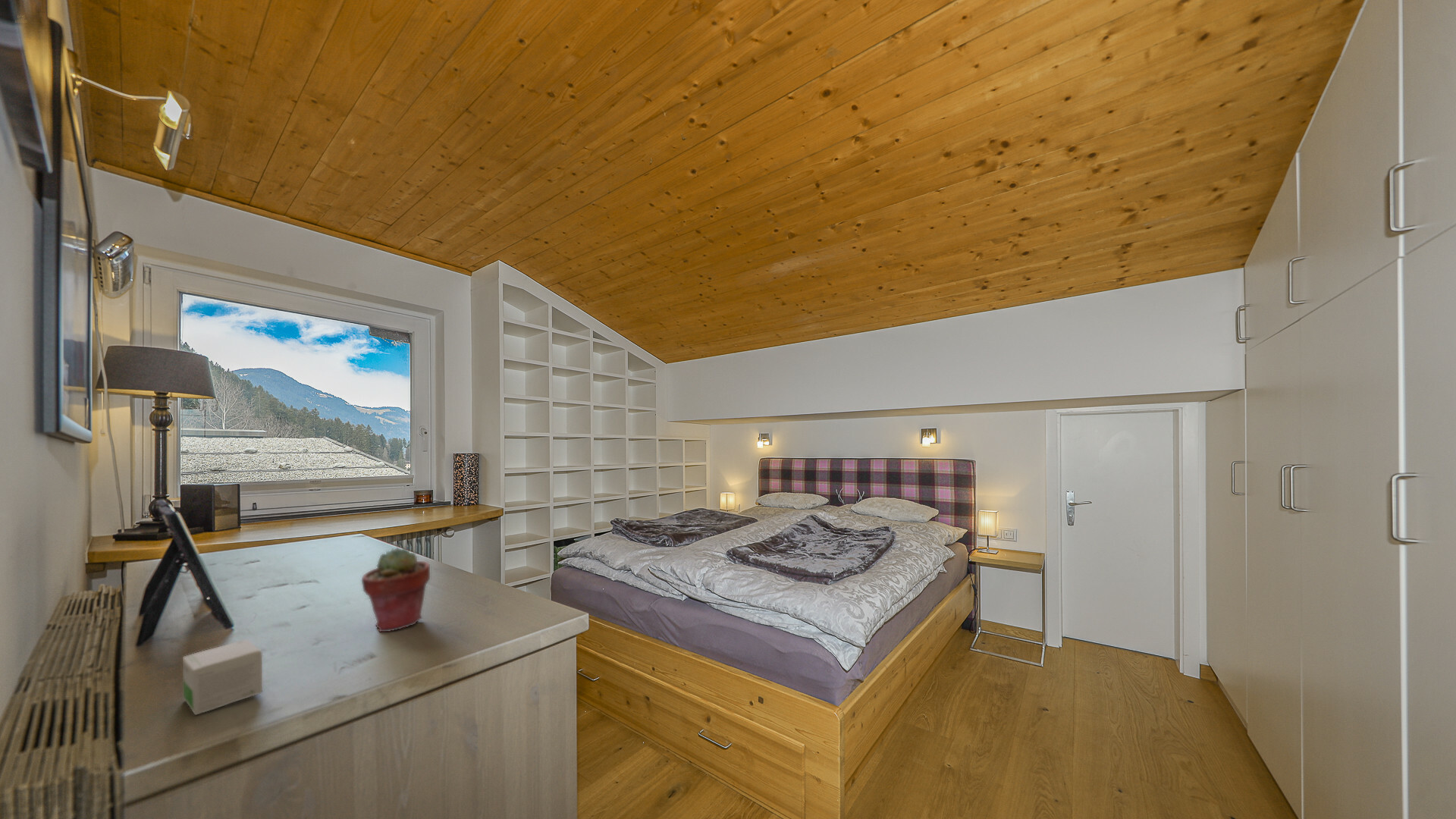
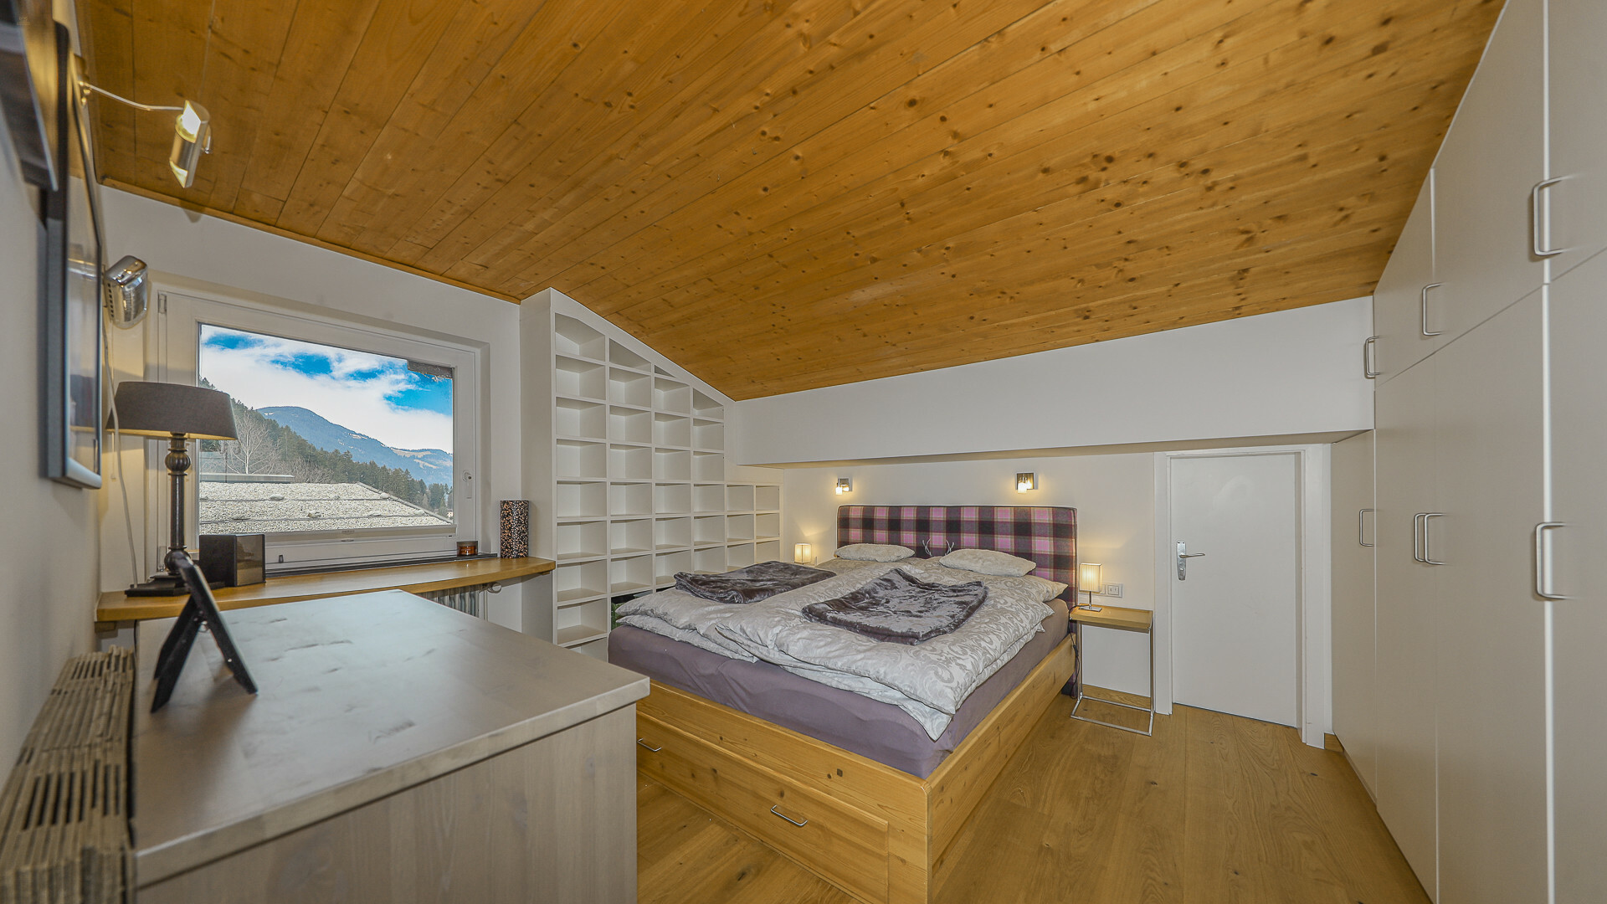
- potted succulent [361,547,431,632]
- small box [182,639,263,716]
